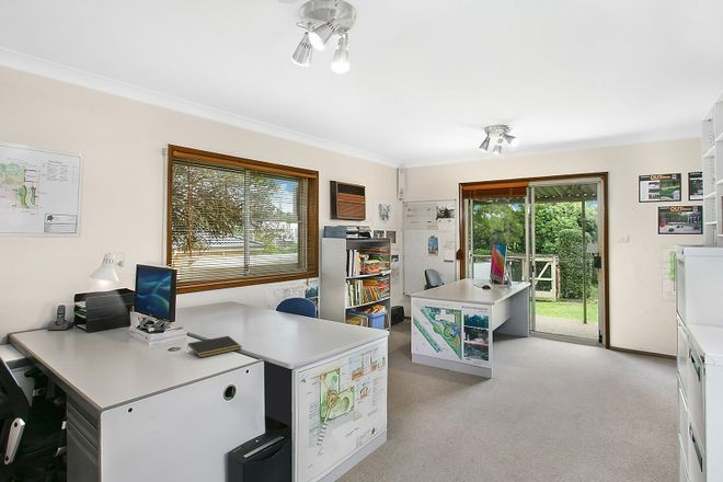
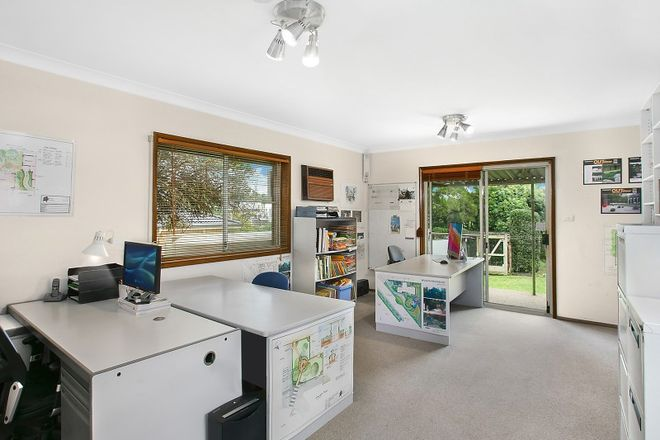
- notepad [186,335,243,358]
